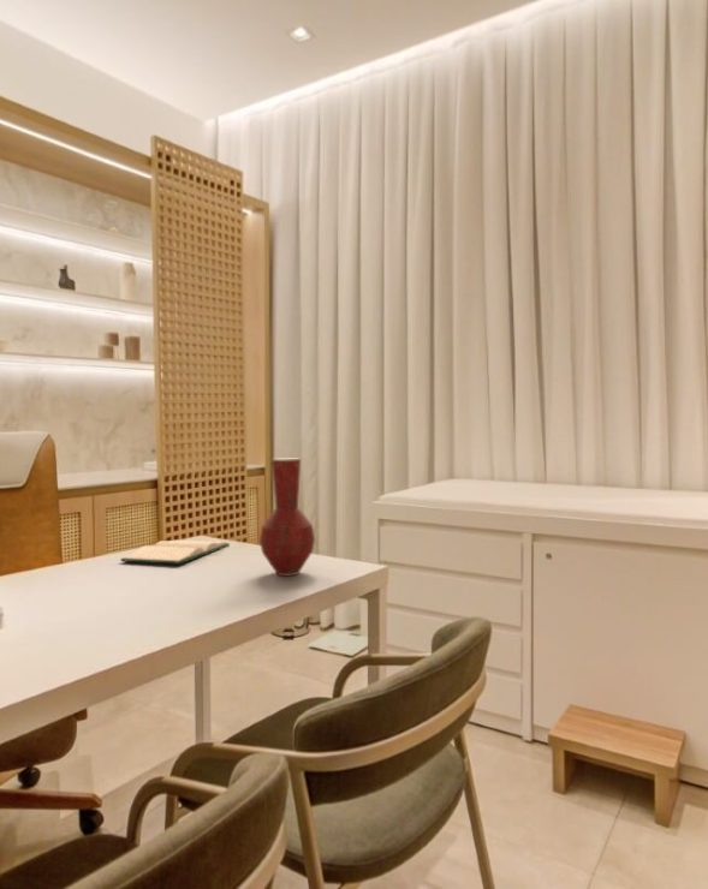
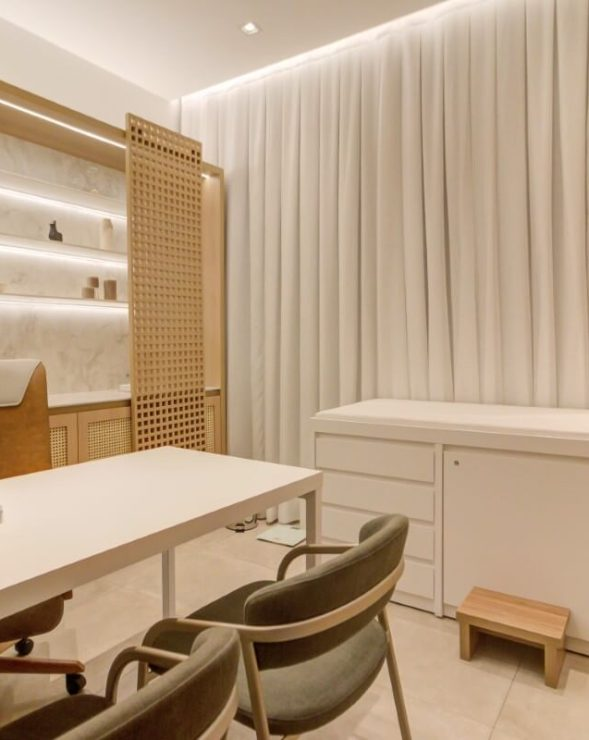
- vase [258,458,316,577]
- hardback book [120,539,231,566]
